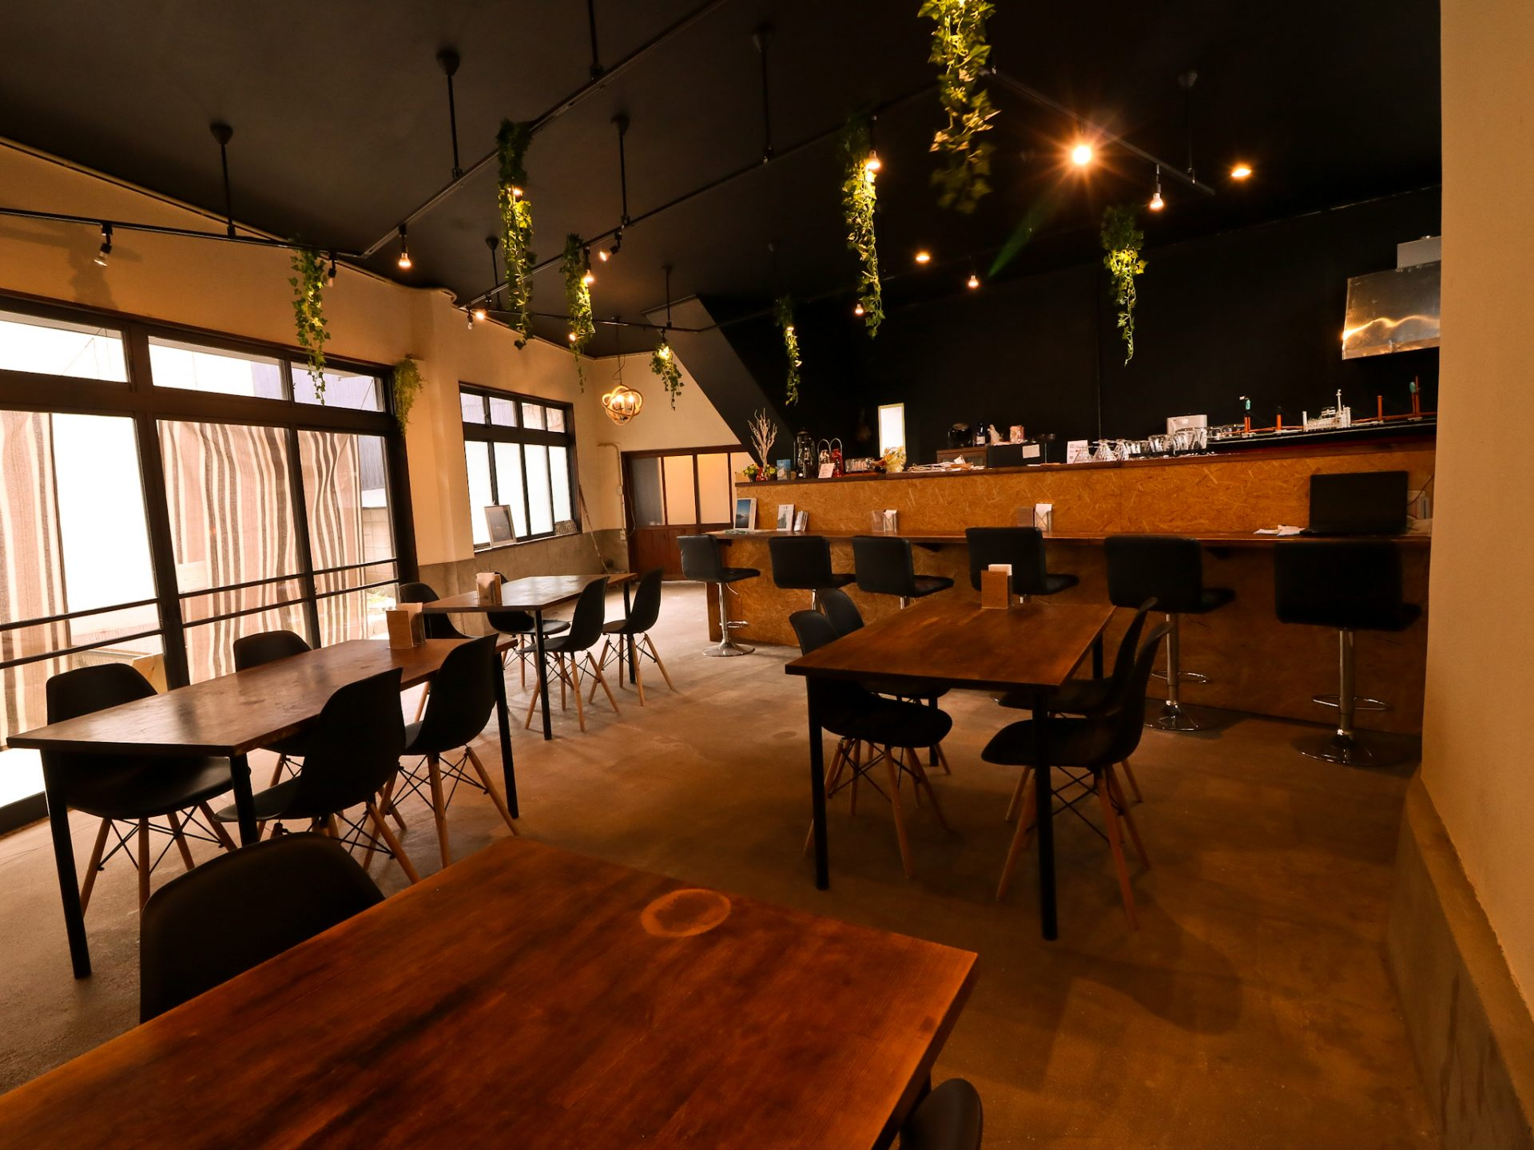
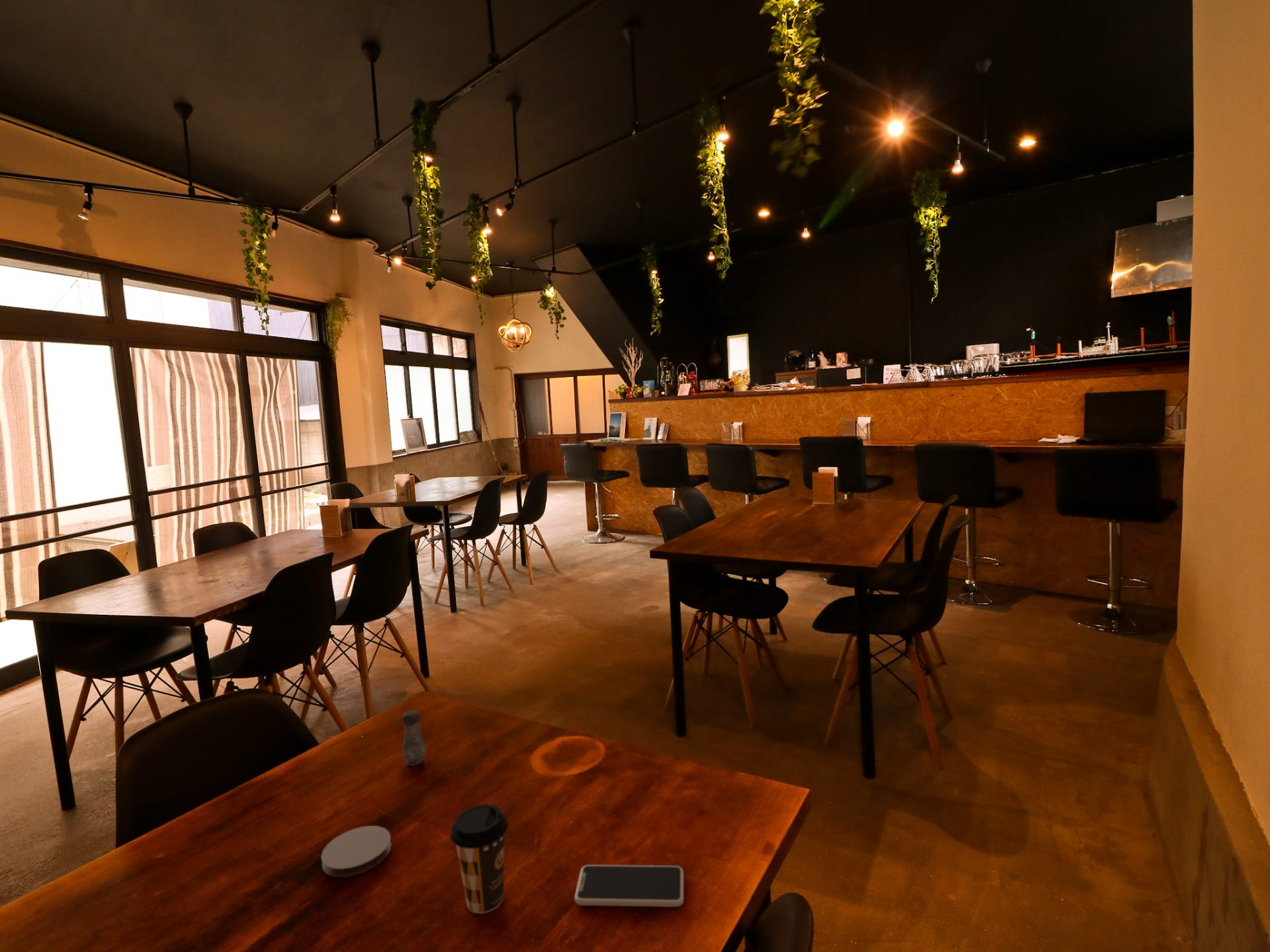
+ salt shaker [402,710,427,767]
+ coaster [320,825,392,878]
+ smartphone [574,864,685,908]
+ coffee cup [450,803,509,914]
